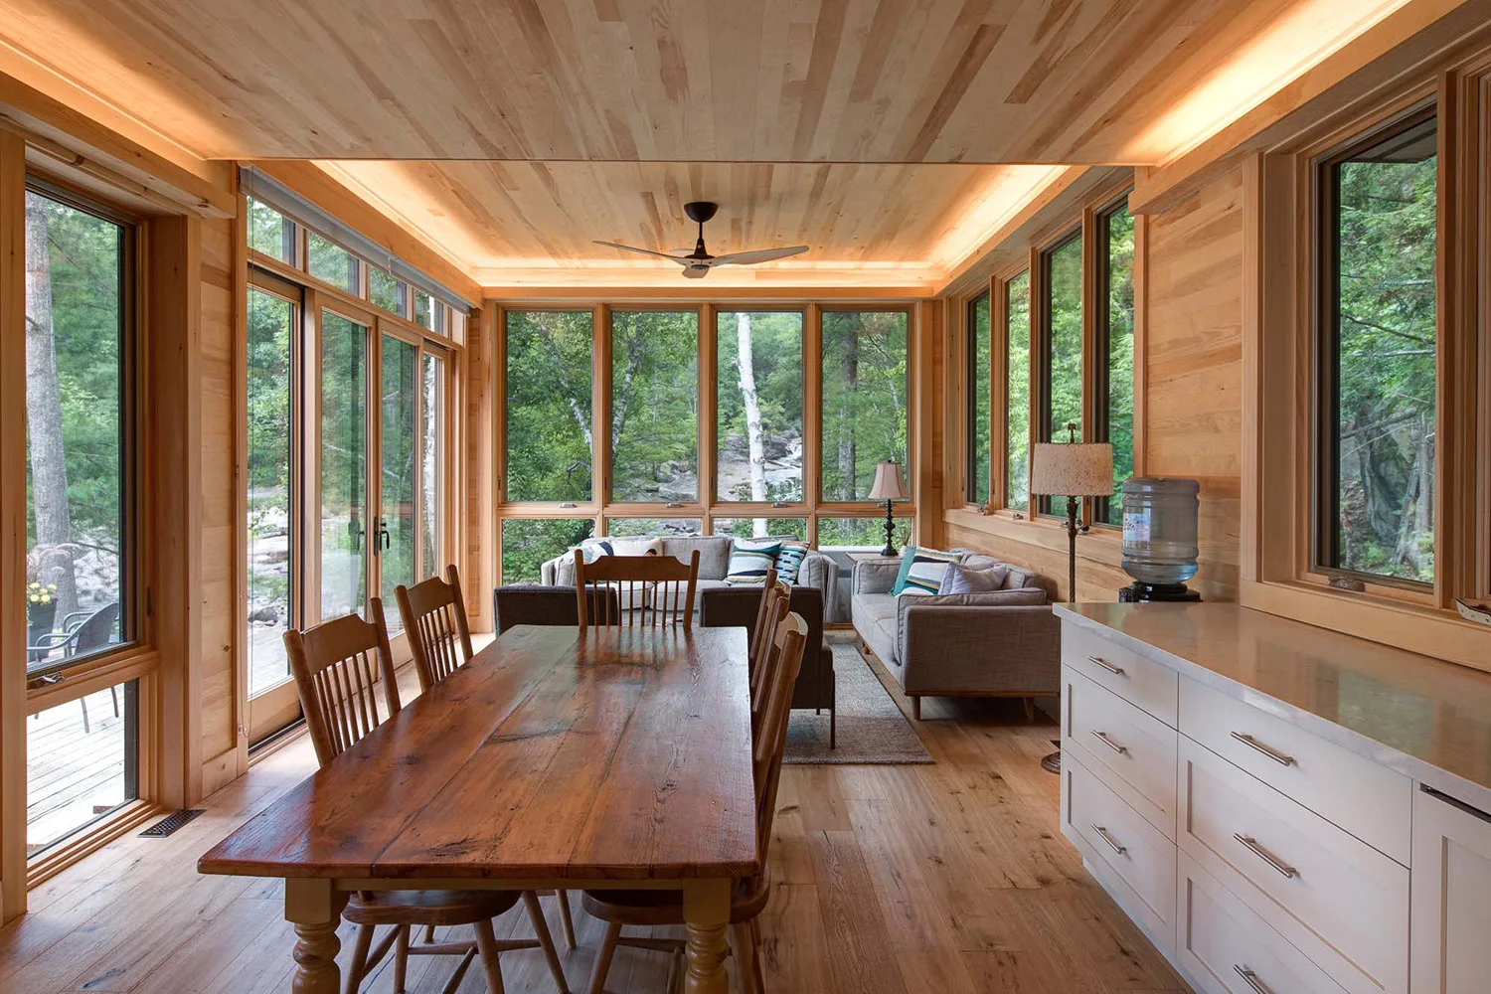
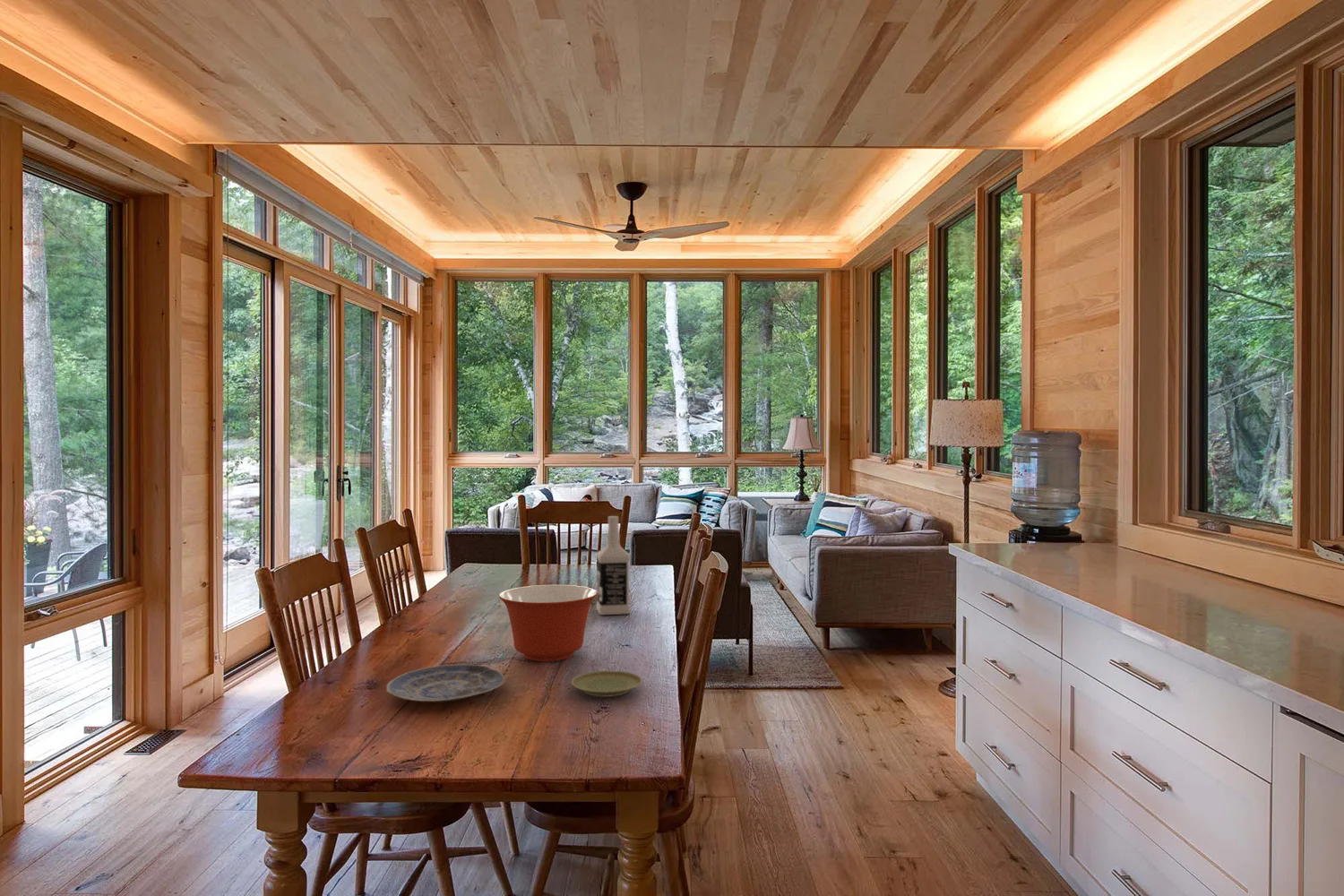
+ plate [571,670,643,698]
+ plate [385,663,506,703]
+ mixing bowl [498,584,598,662]
+ vodka [596,515,631,616]
